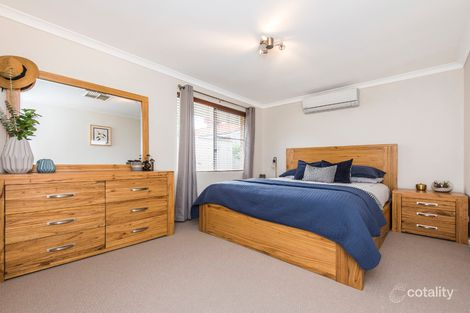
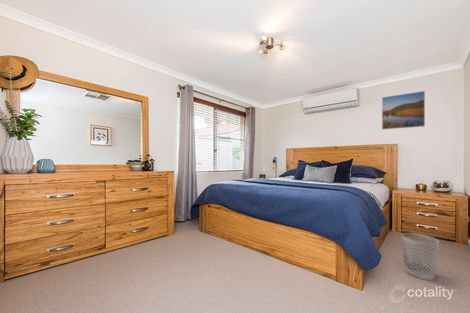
+ wastebasket [400,232,440,281]
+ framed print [381,90,426,131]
